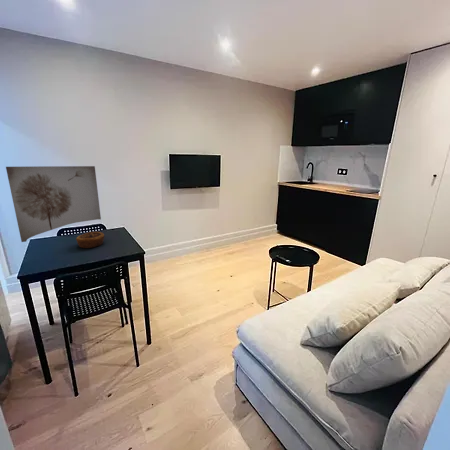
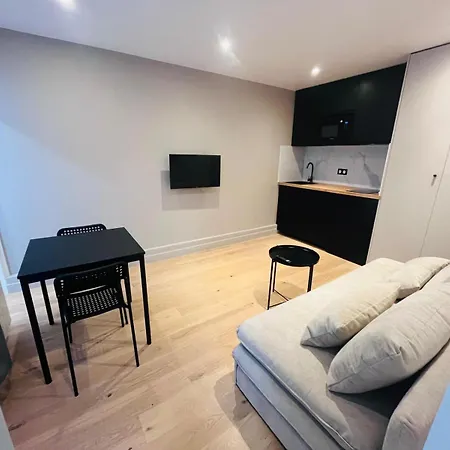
- wall art [5,165,102,243]
- pastry [75,231,105,249]
